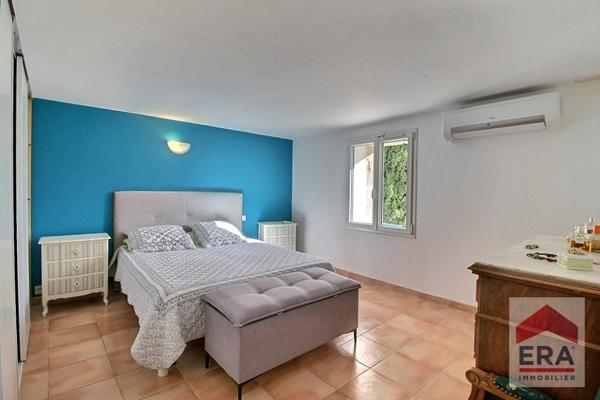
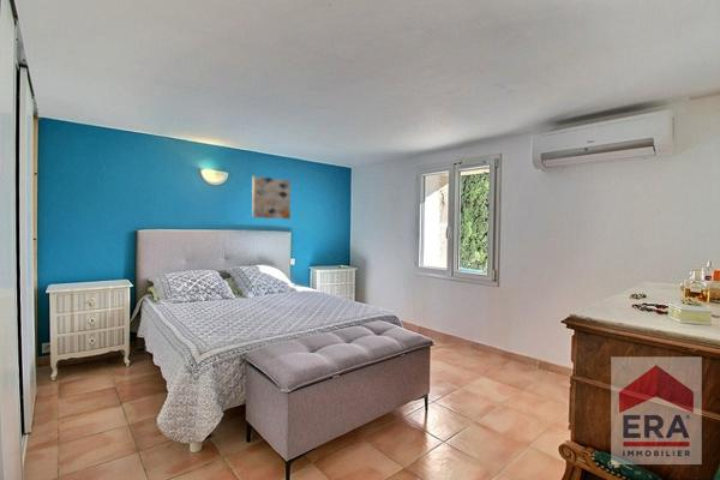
+ wall art [251,174,292,220]
